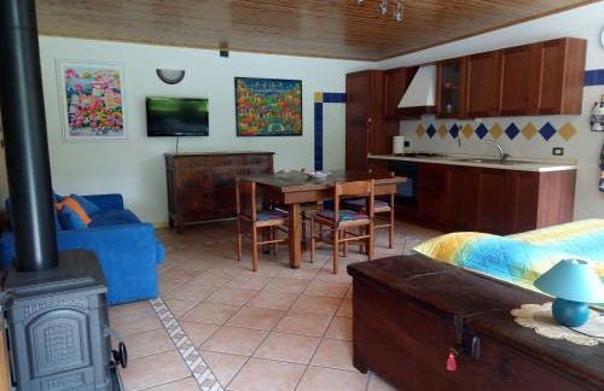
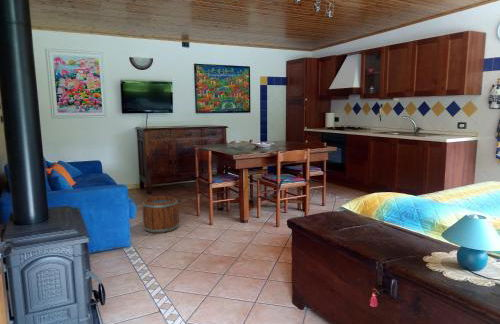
+ bucket [141,195,180,234]
